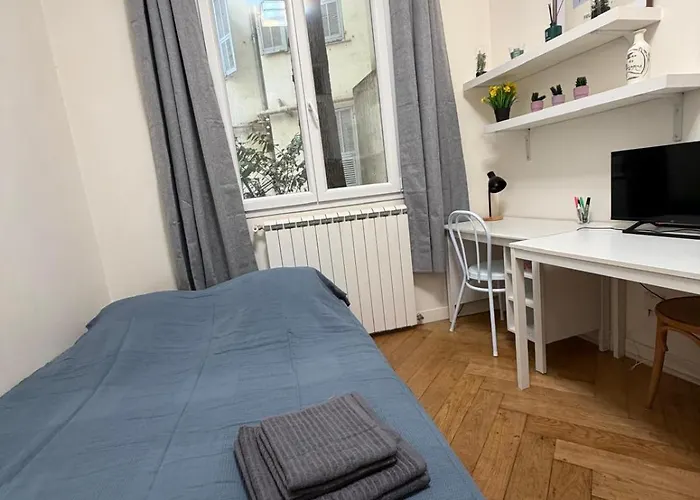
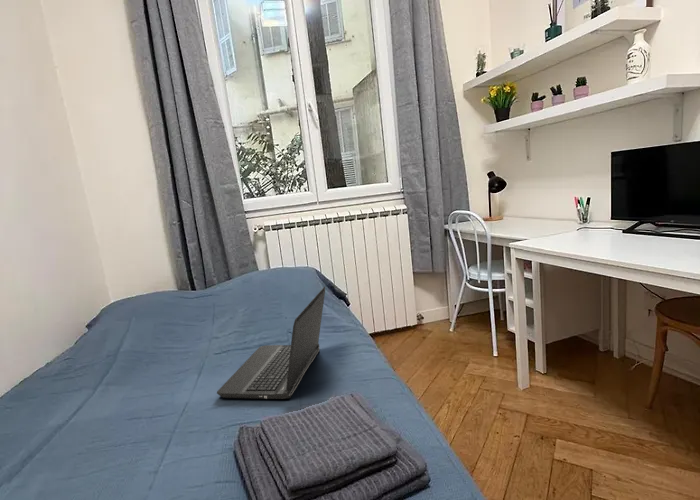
+ laptop computer [216,286,326,400]
